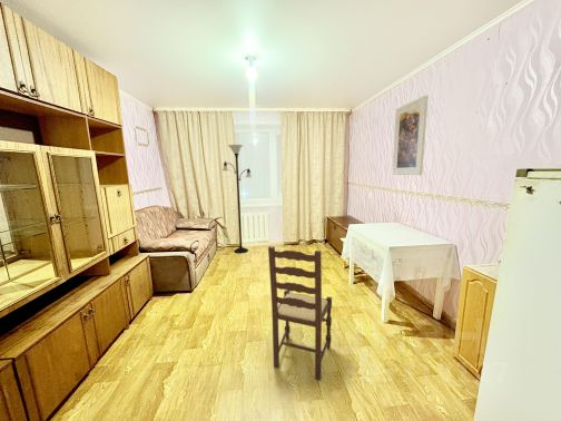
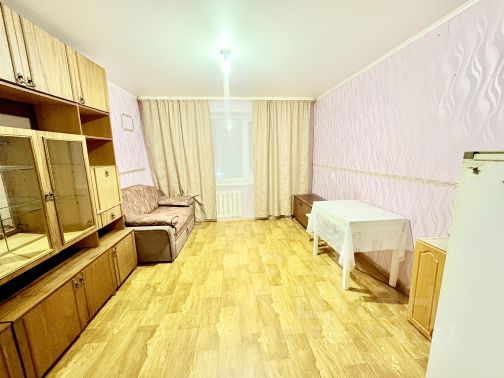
- floor lamp [222,144,253,254]
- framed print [392,94,429,176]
- dining chair [267,245,333,381]
